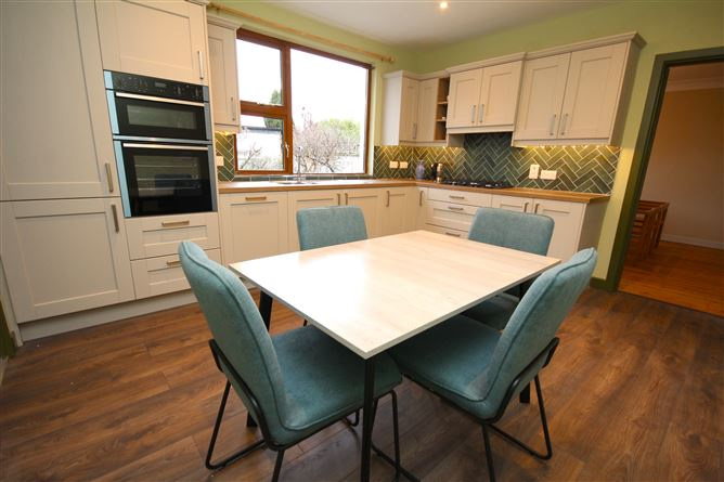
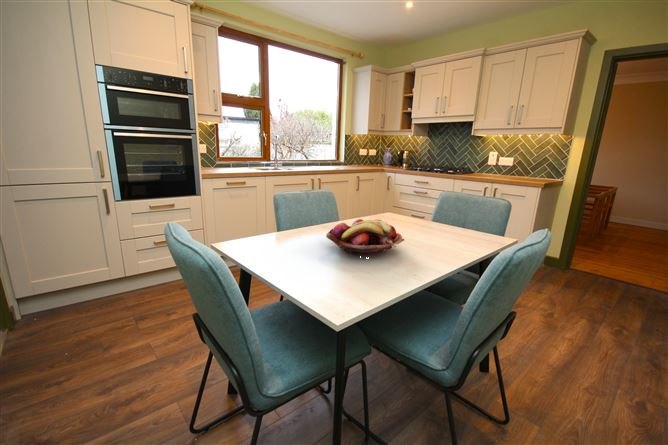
+ fruit basket [325,218,405,259]
